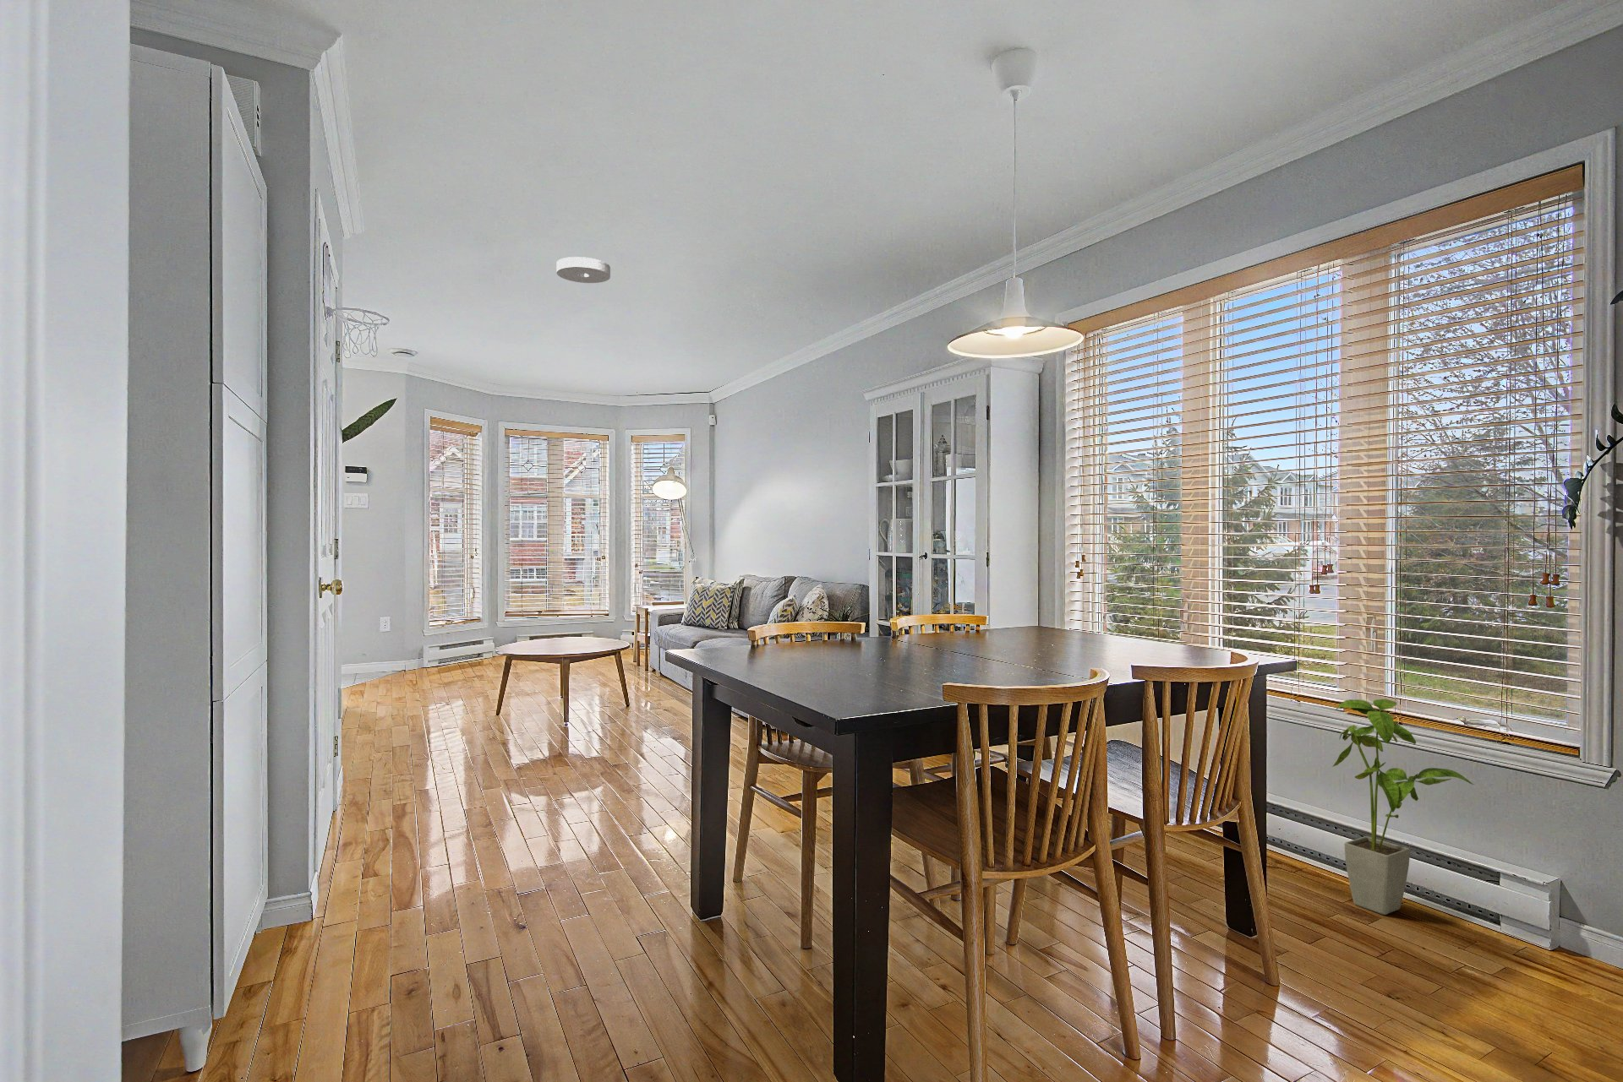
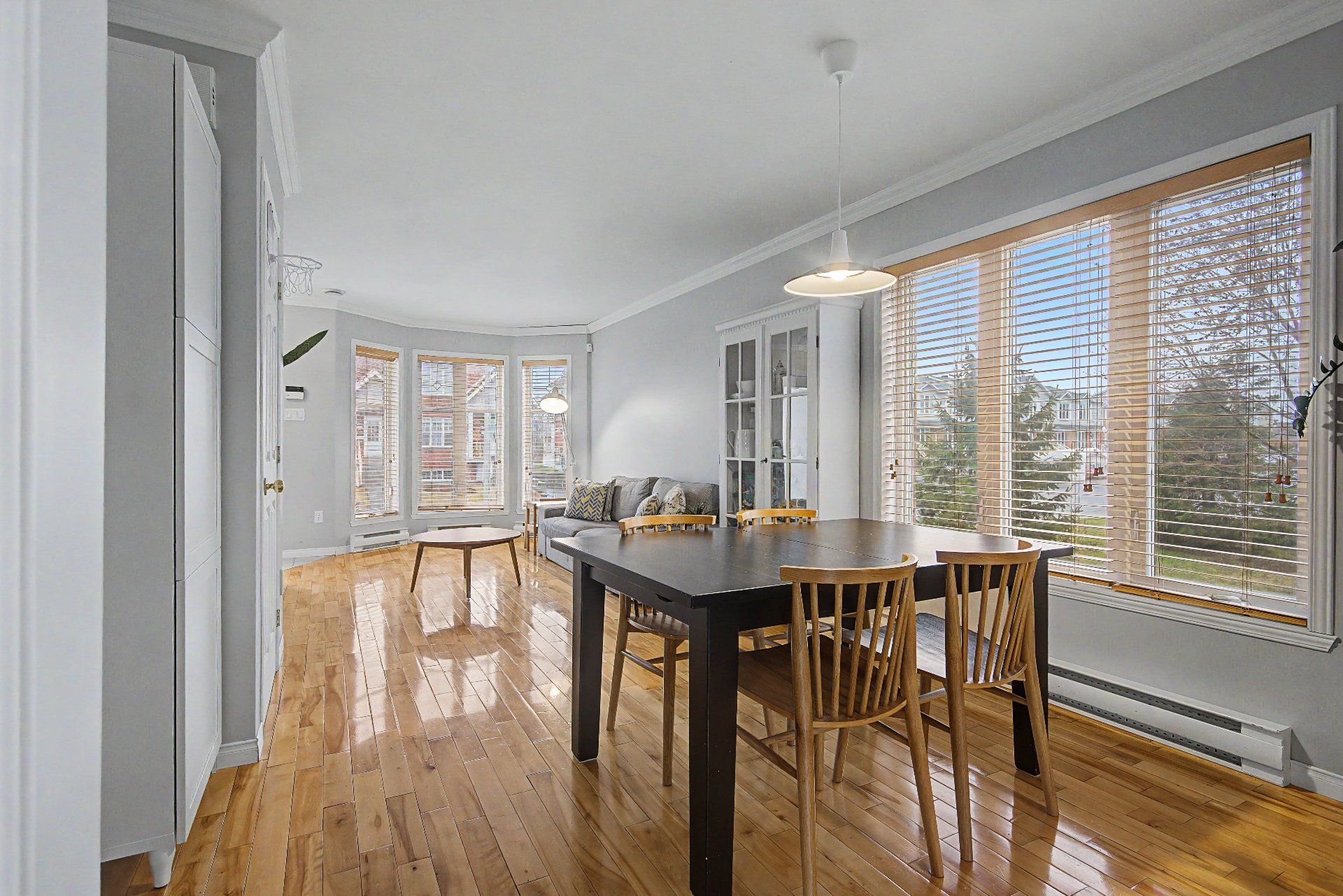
- smoke detector [556,256,611,284]
- house plant [1332,698,1474,915]
